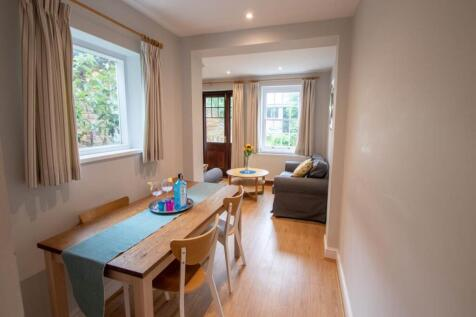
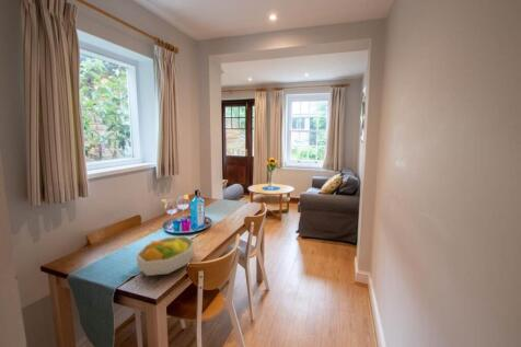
+ fruit bowl [135,235,196,277]
